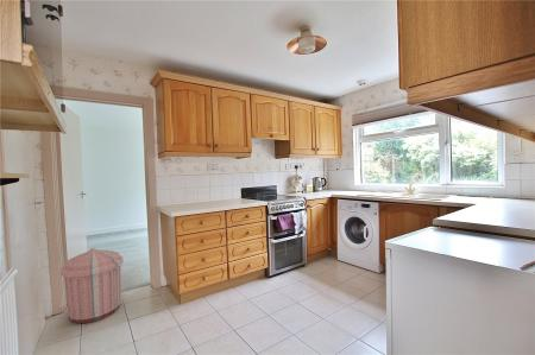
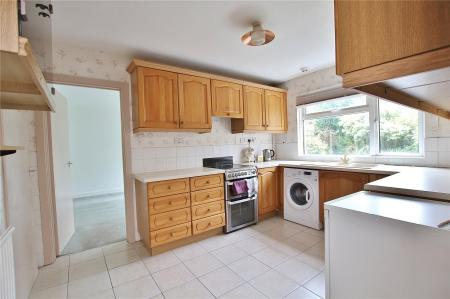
- trash can [59,247,125,324]
